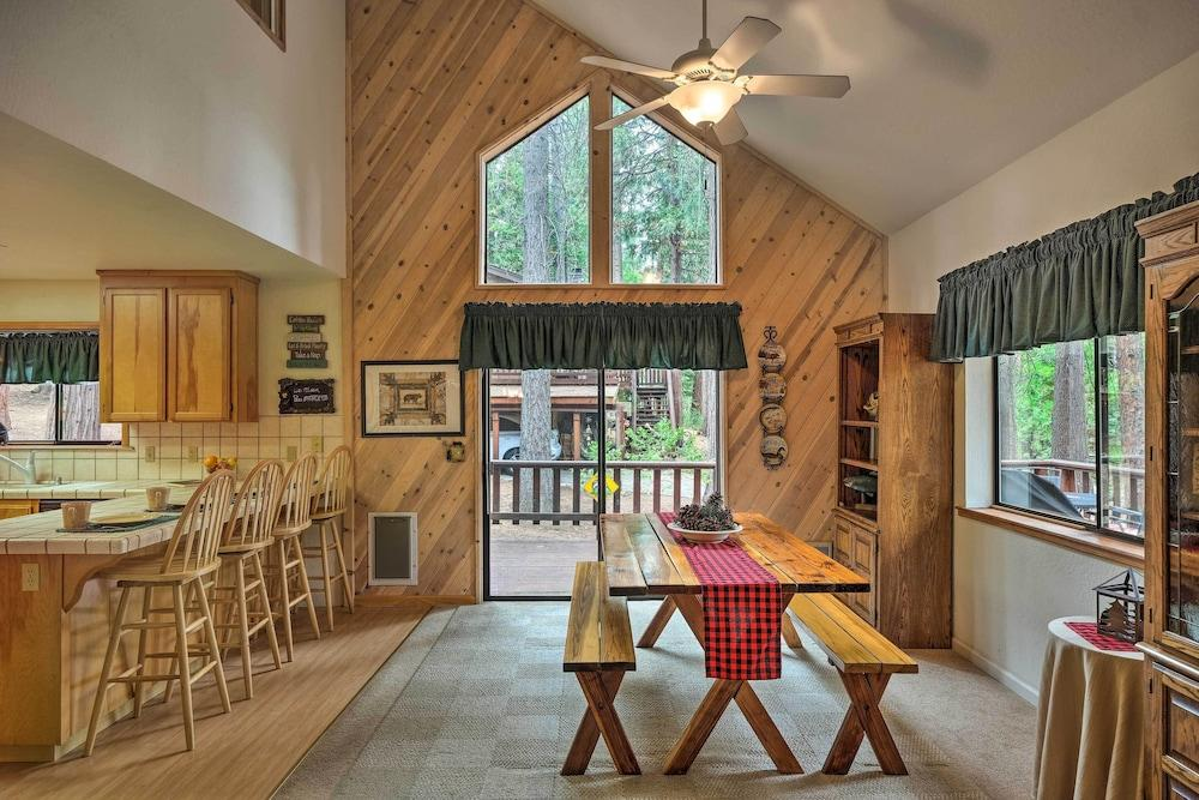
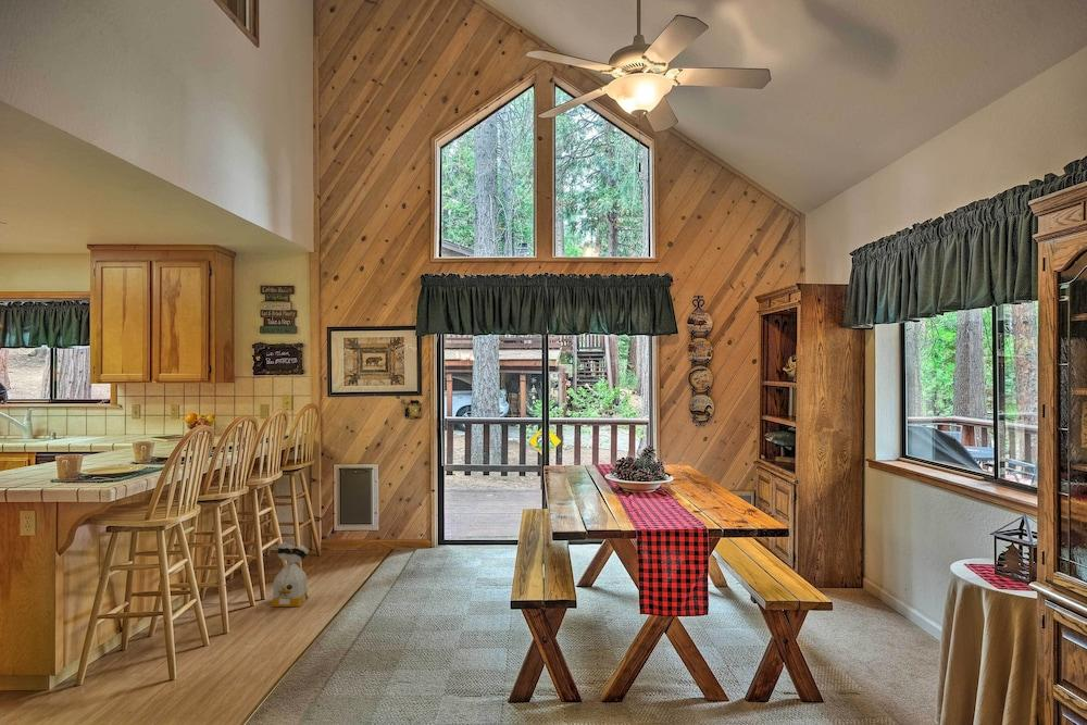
+ bag [271,541,310,608]
